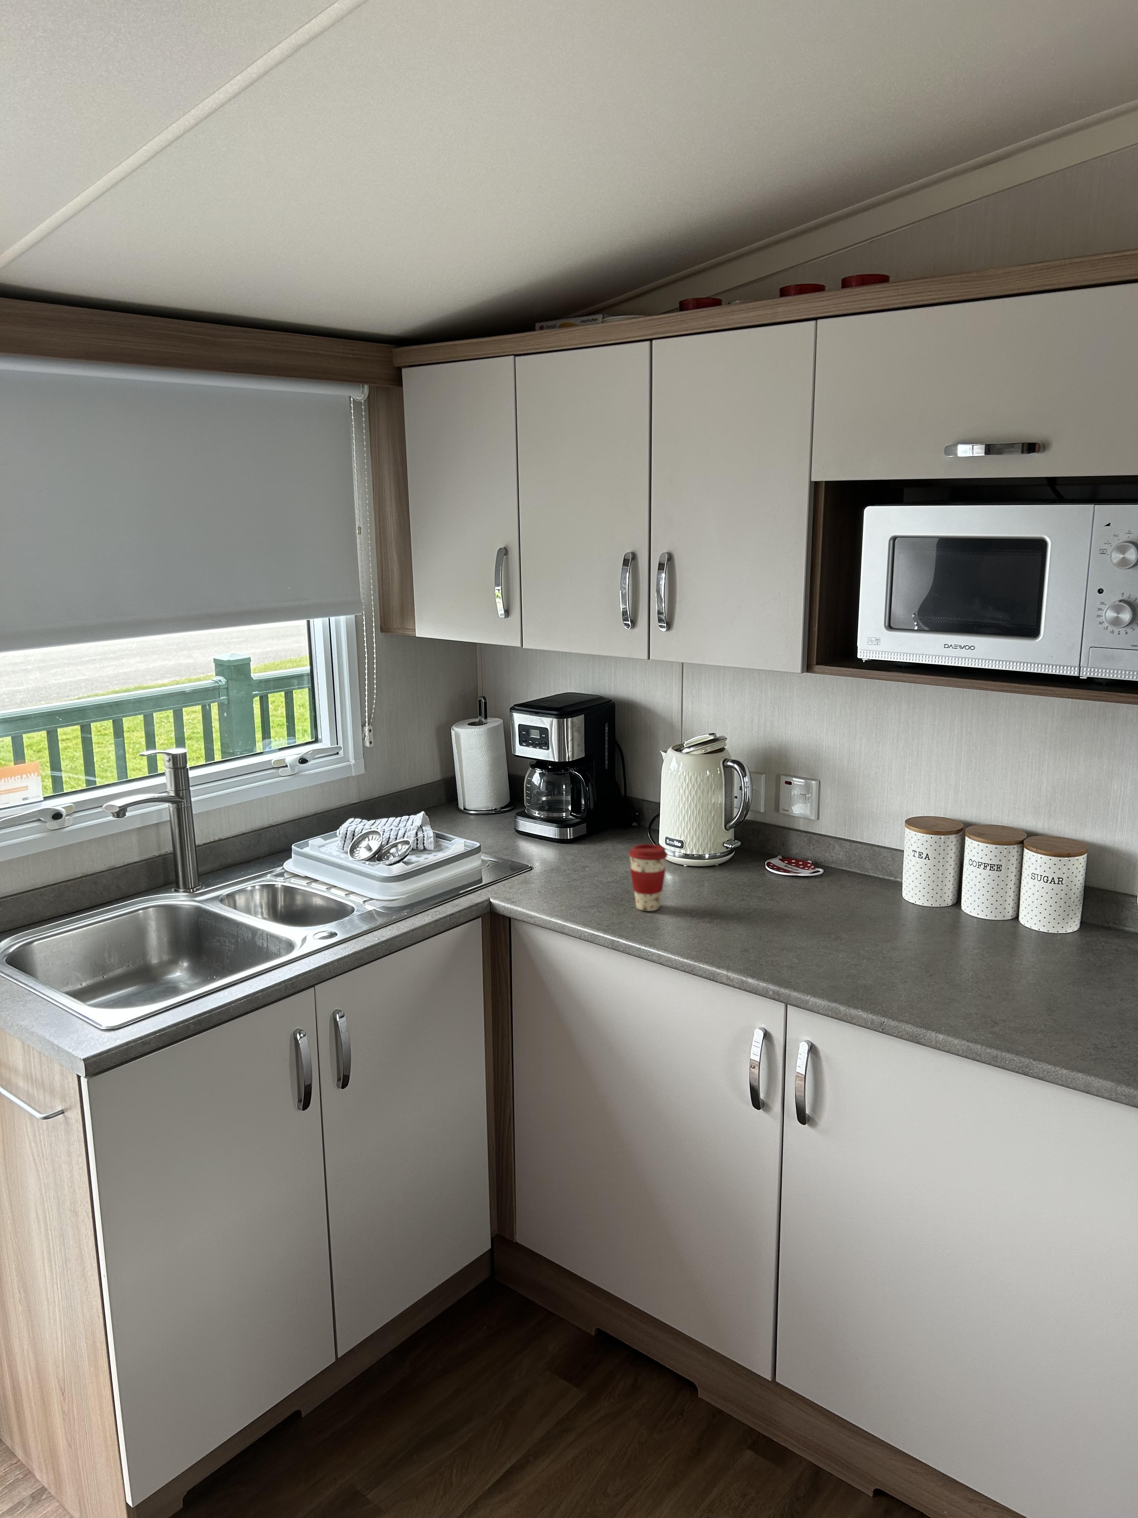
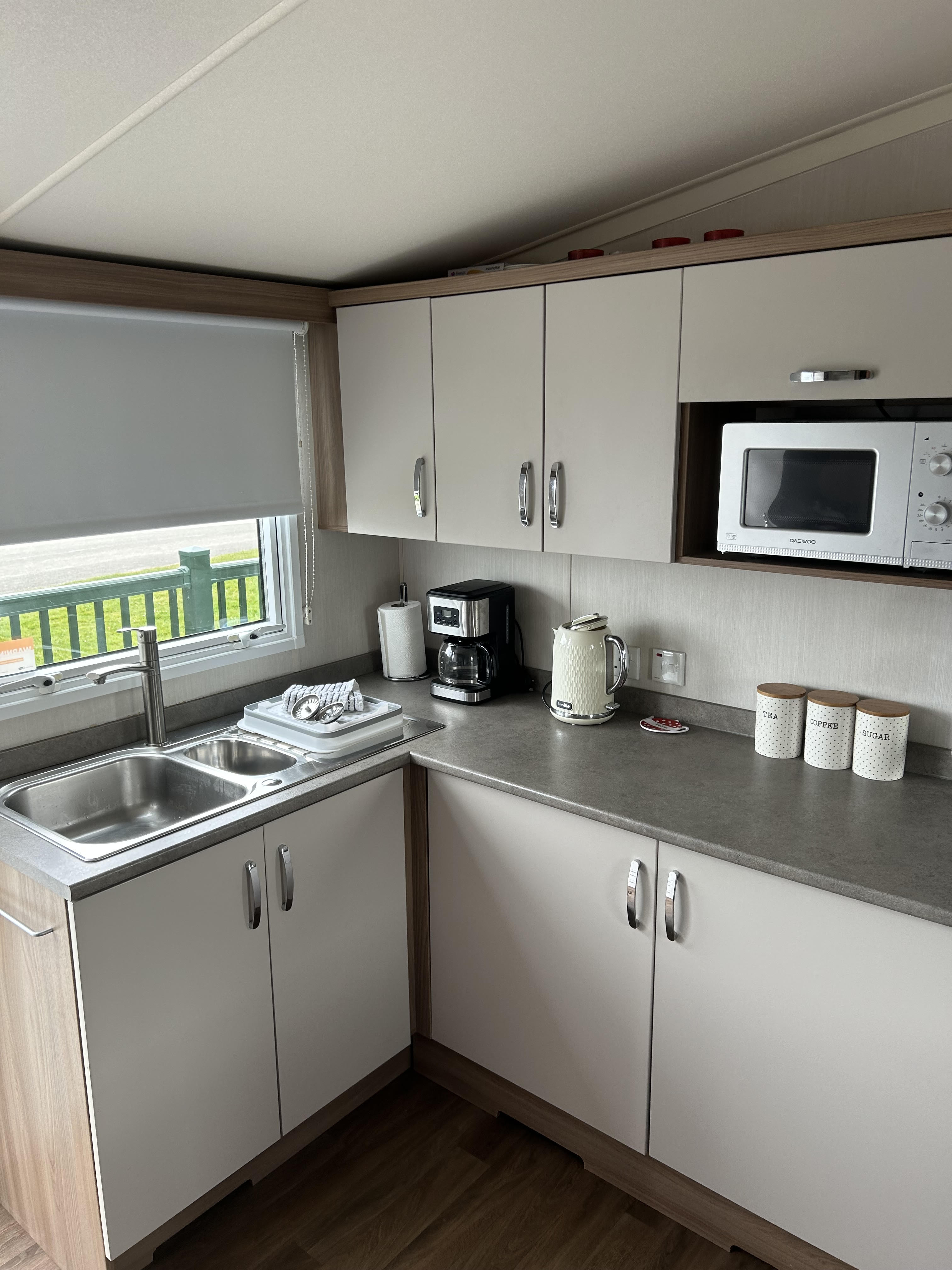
- coffee cup [628,844,668,912]
